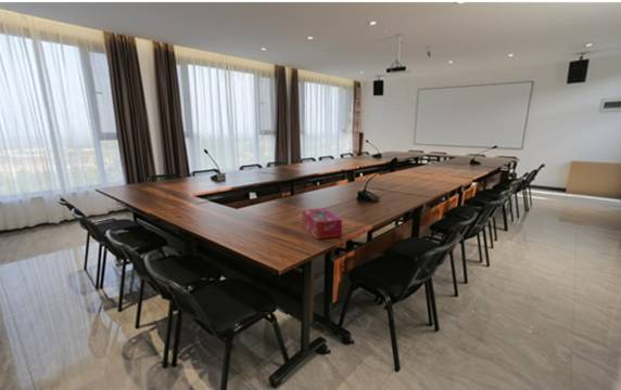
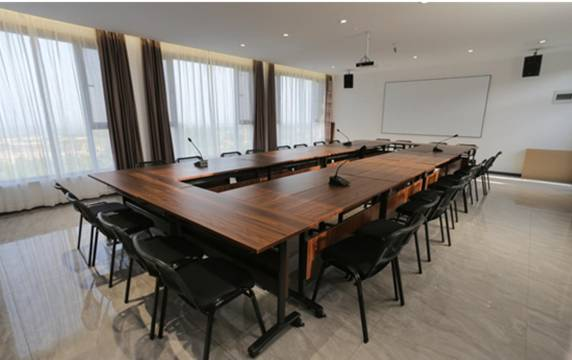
- tissue box [301,207,343,240]
